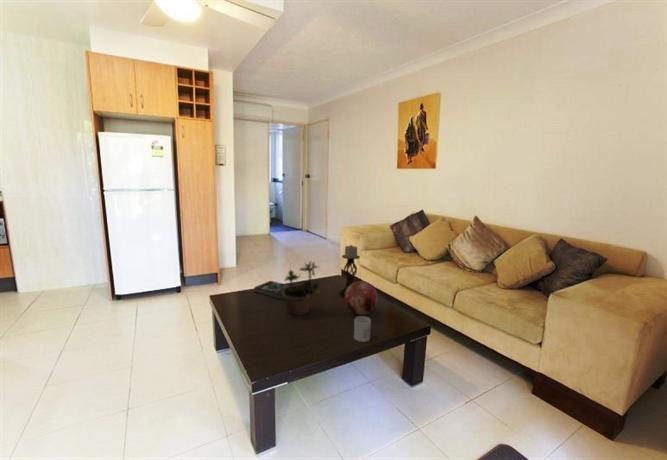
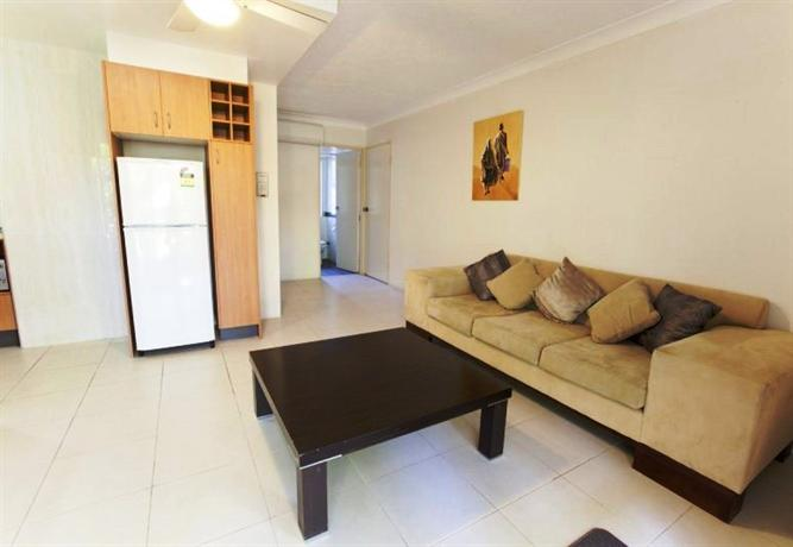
- potted plant [283,259,321,317]
- decorative orb [344,280,379,316]
- candle holder [338,244,361,298]
- mug [353,315,372,343]
- book [253,280,297,301]
